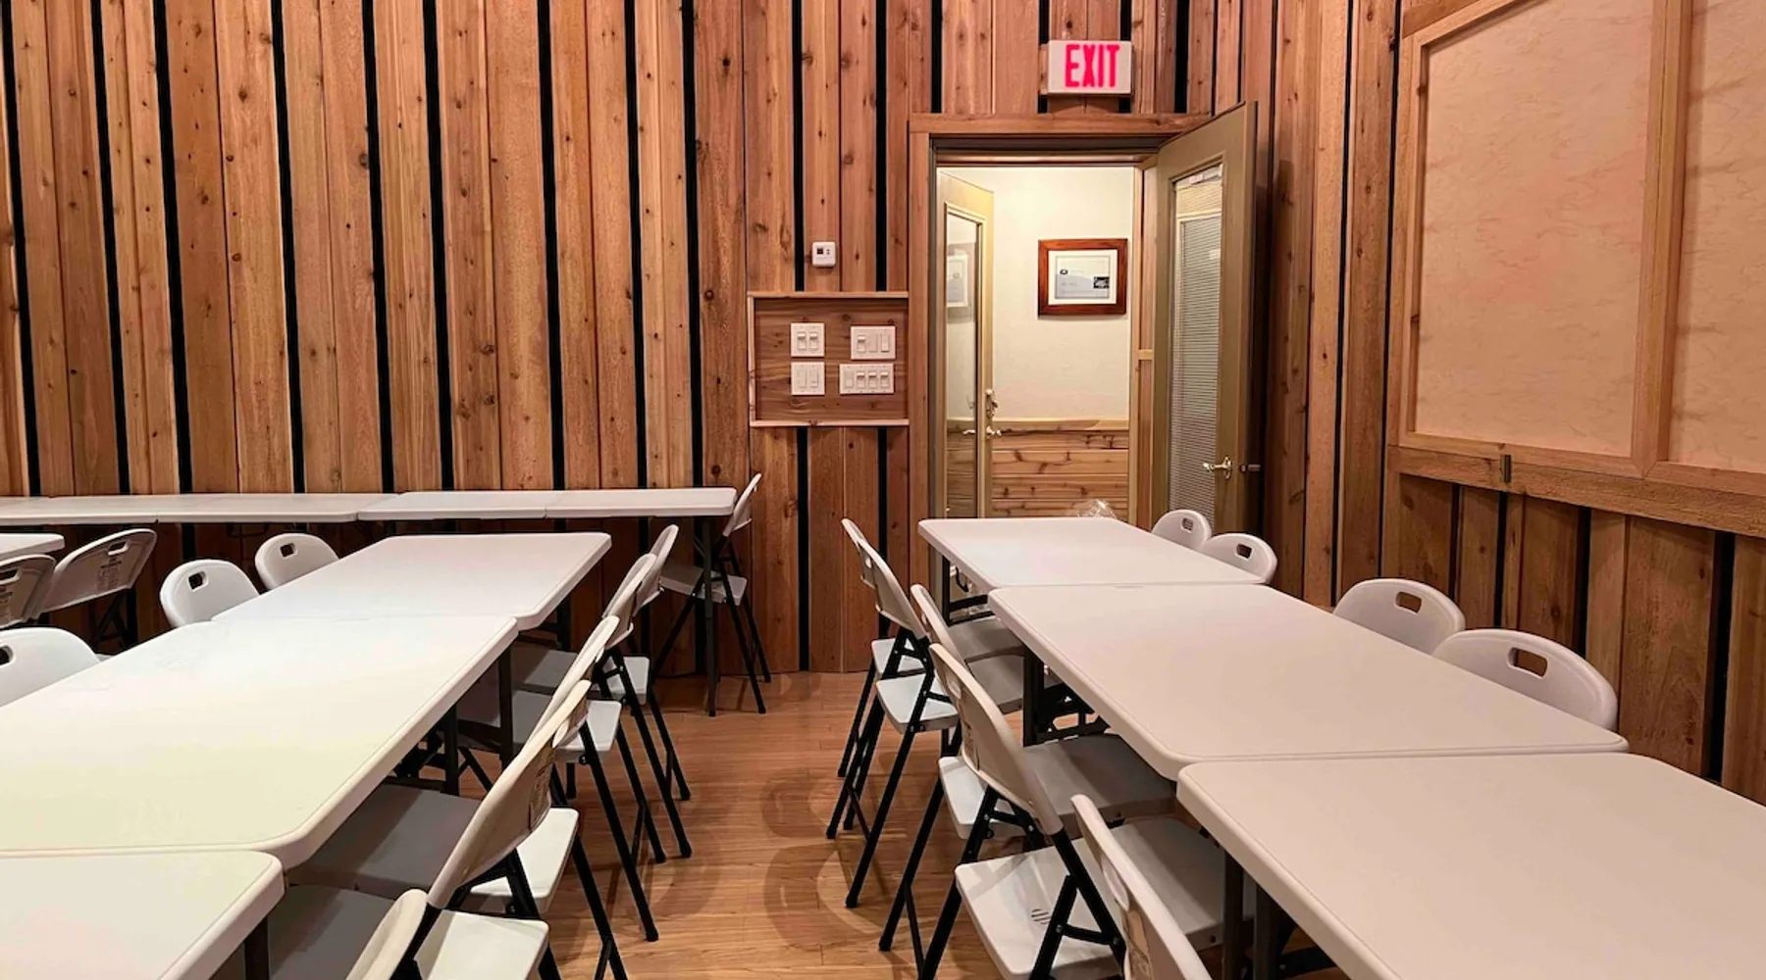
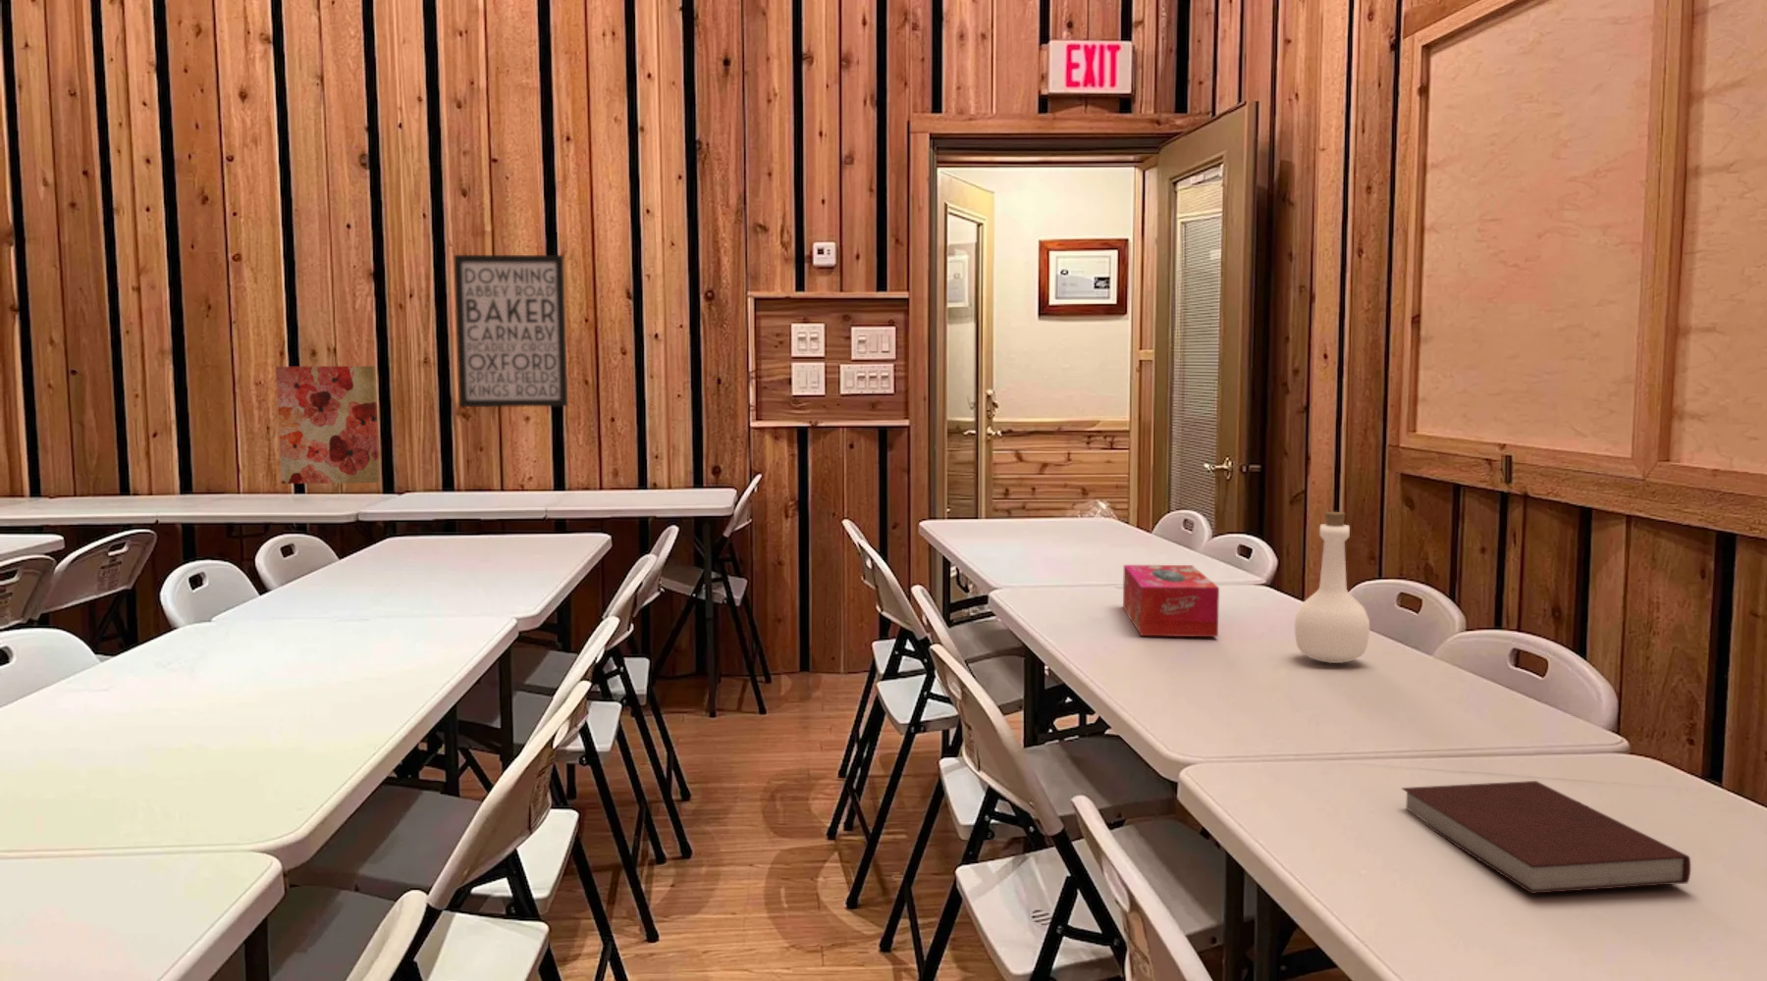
+ notebook [1401,780,1691,895]
+ wall art [274,365,381,484]
+ tissue box [1122,564,1221,638]
+ wall art [452,254,568,408]
+ bottle [1294,511,1371,664]
